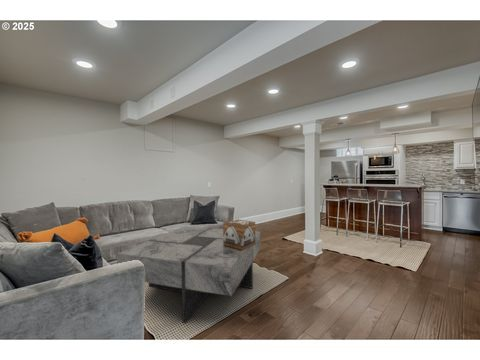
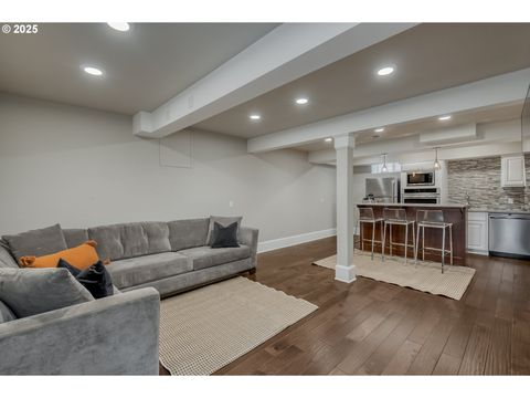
- coffee table [116,225,261,324]
- decorative box [222,218,256,251]
